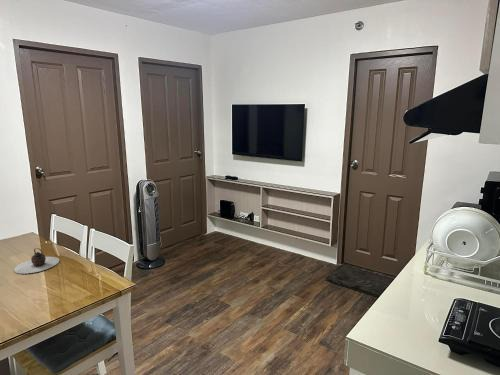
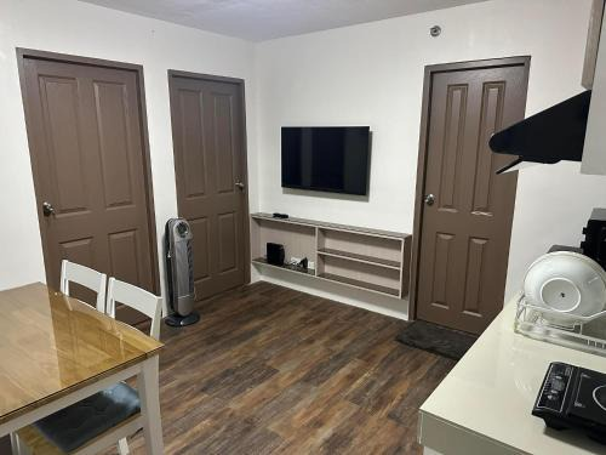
- teapot [13,247,60,275]
